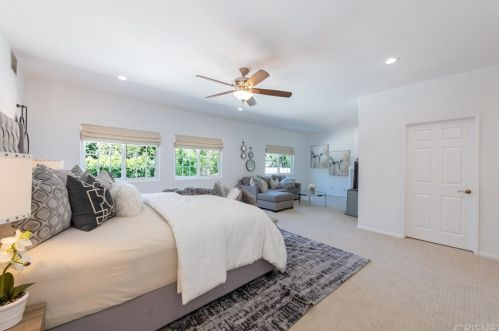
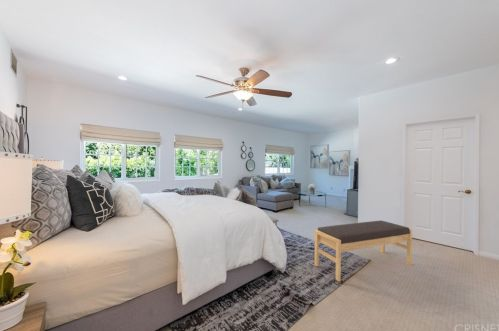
+ bench [314,220,413,282]
